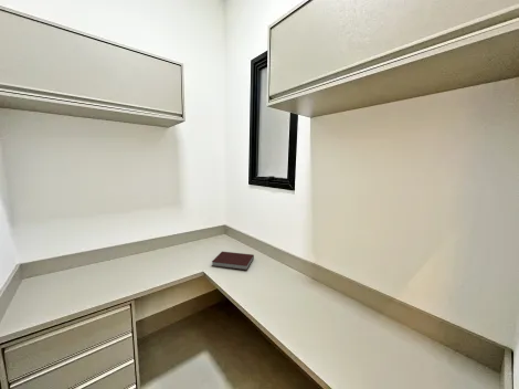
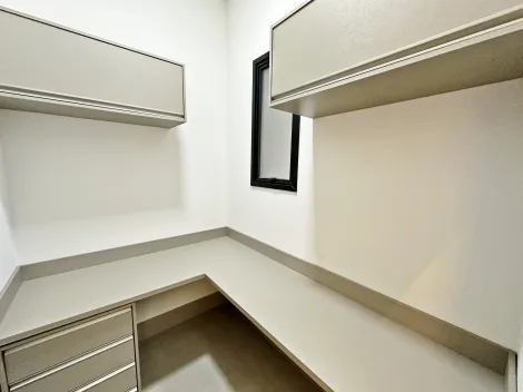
- notebook [211,251,255,271]
